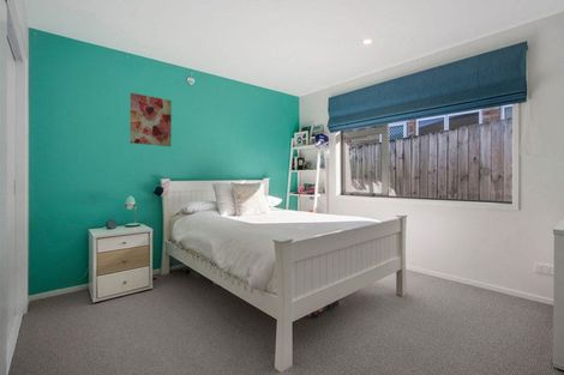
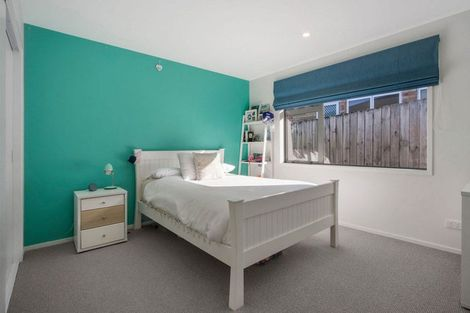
- wall art [128,92,173,147]
